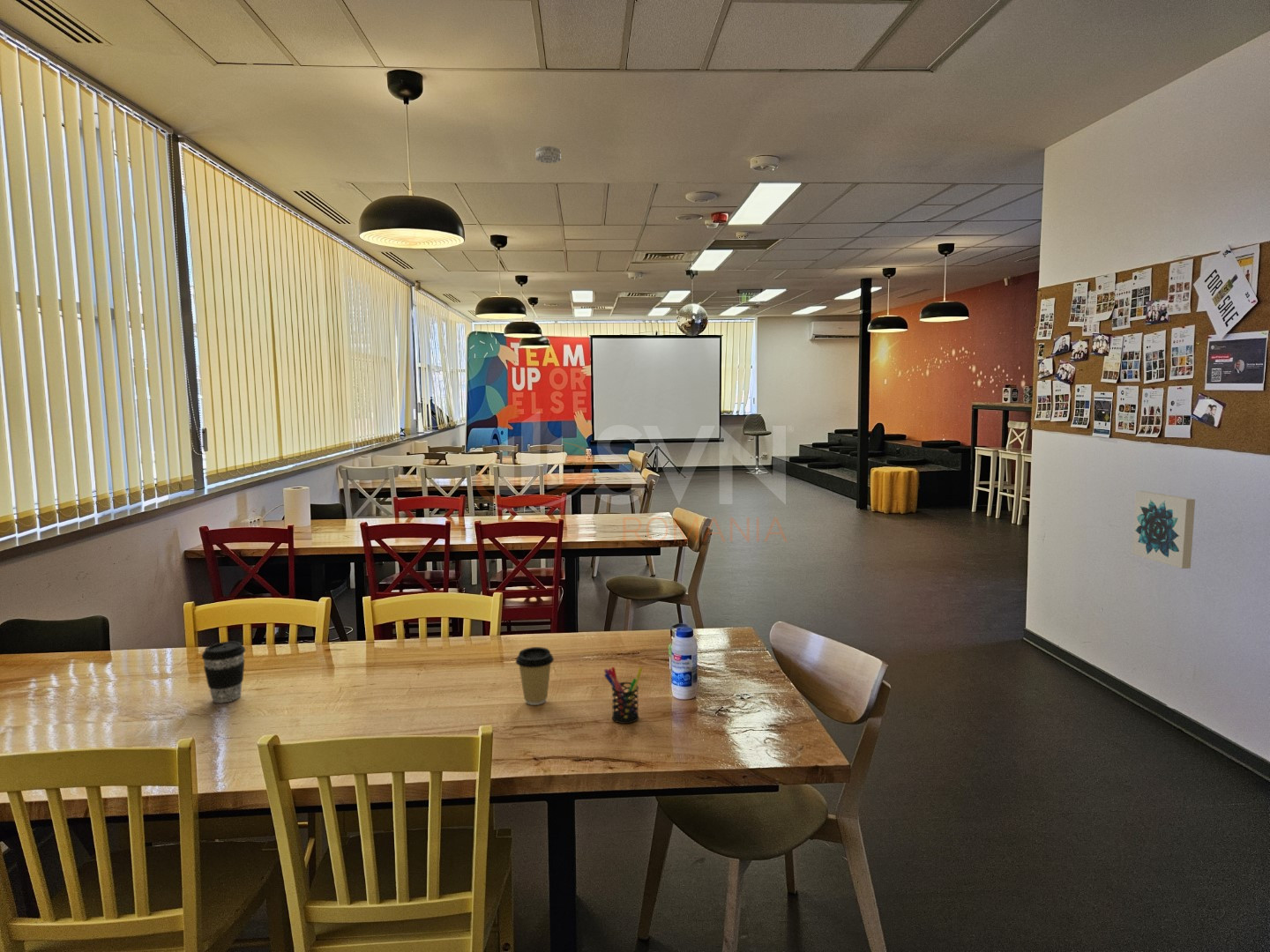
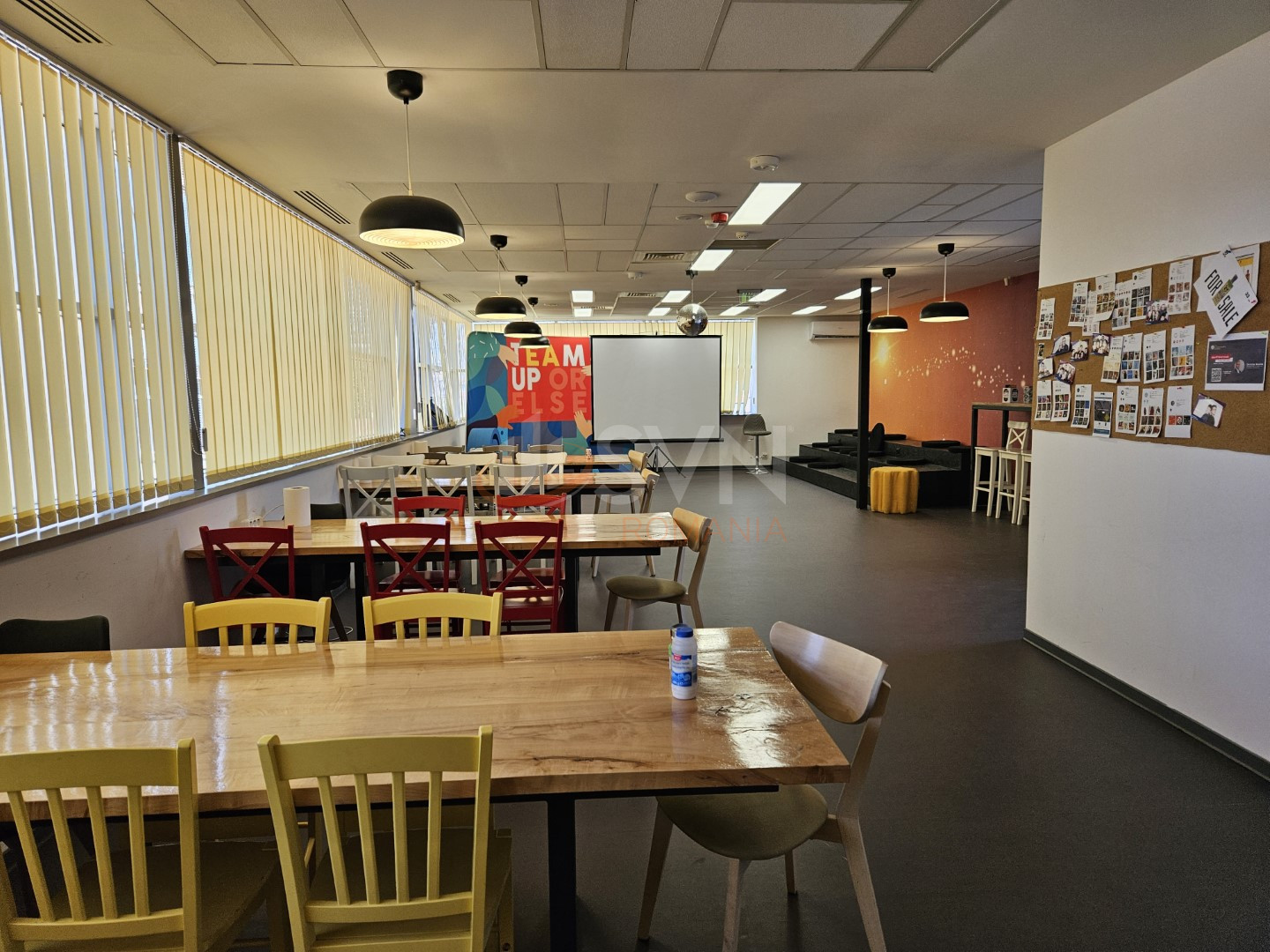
- coffee cup [515,646,555,706]
- wall art [1132,490,1196,569]
- pen holder [603,666,644,725]
- smoke detector [534,145,562,164]
- coffee cup [201,641,246,703]
